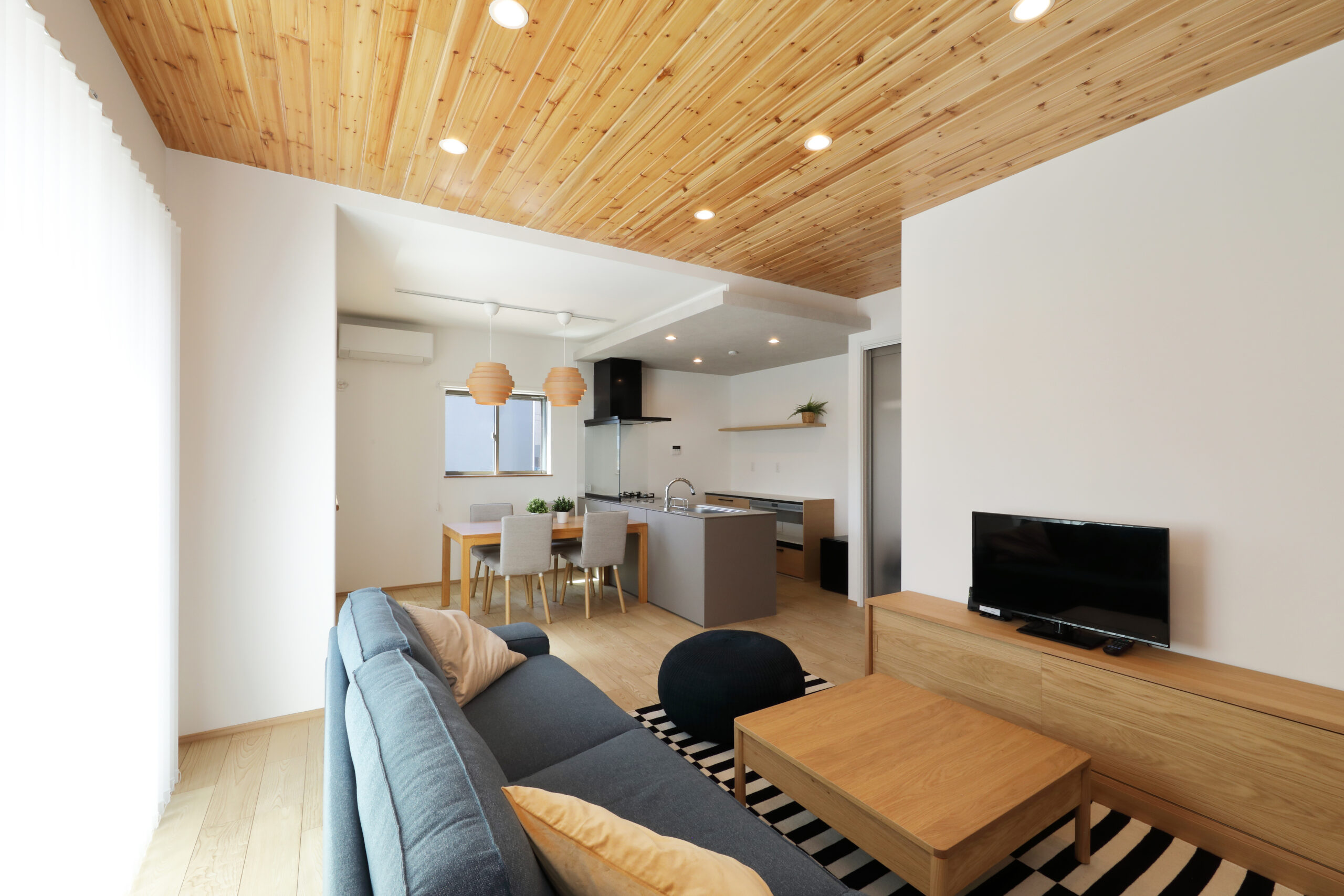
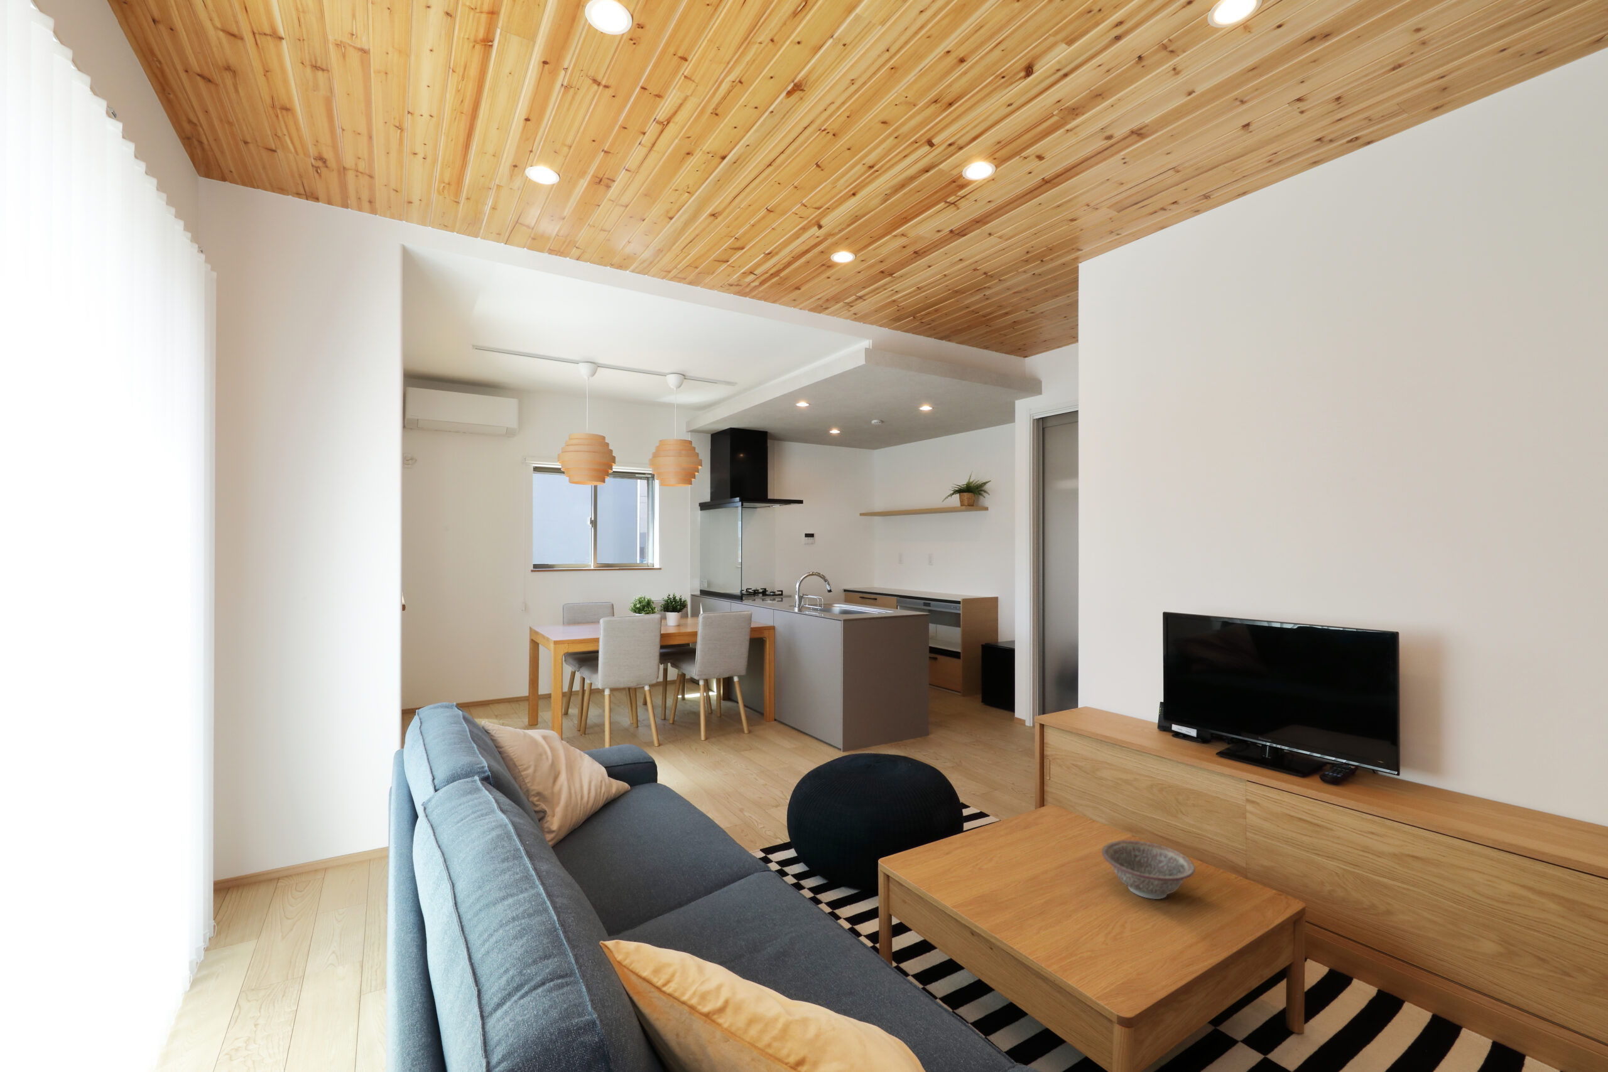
+ decorative bowl [1101,840,1196,900]
